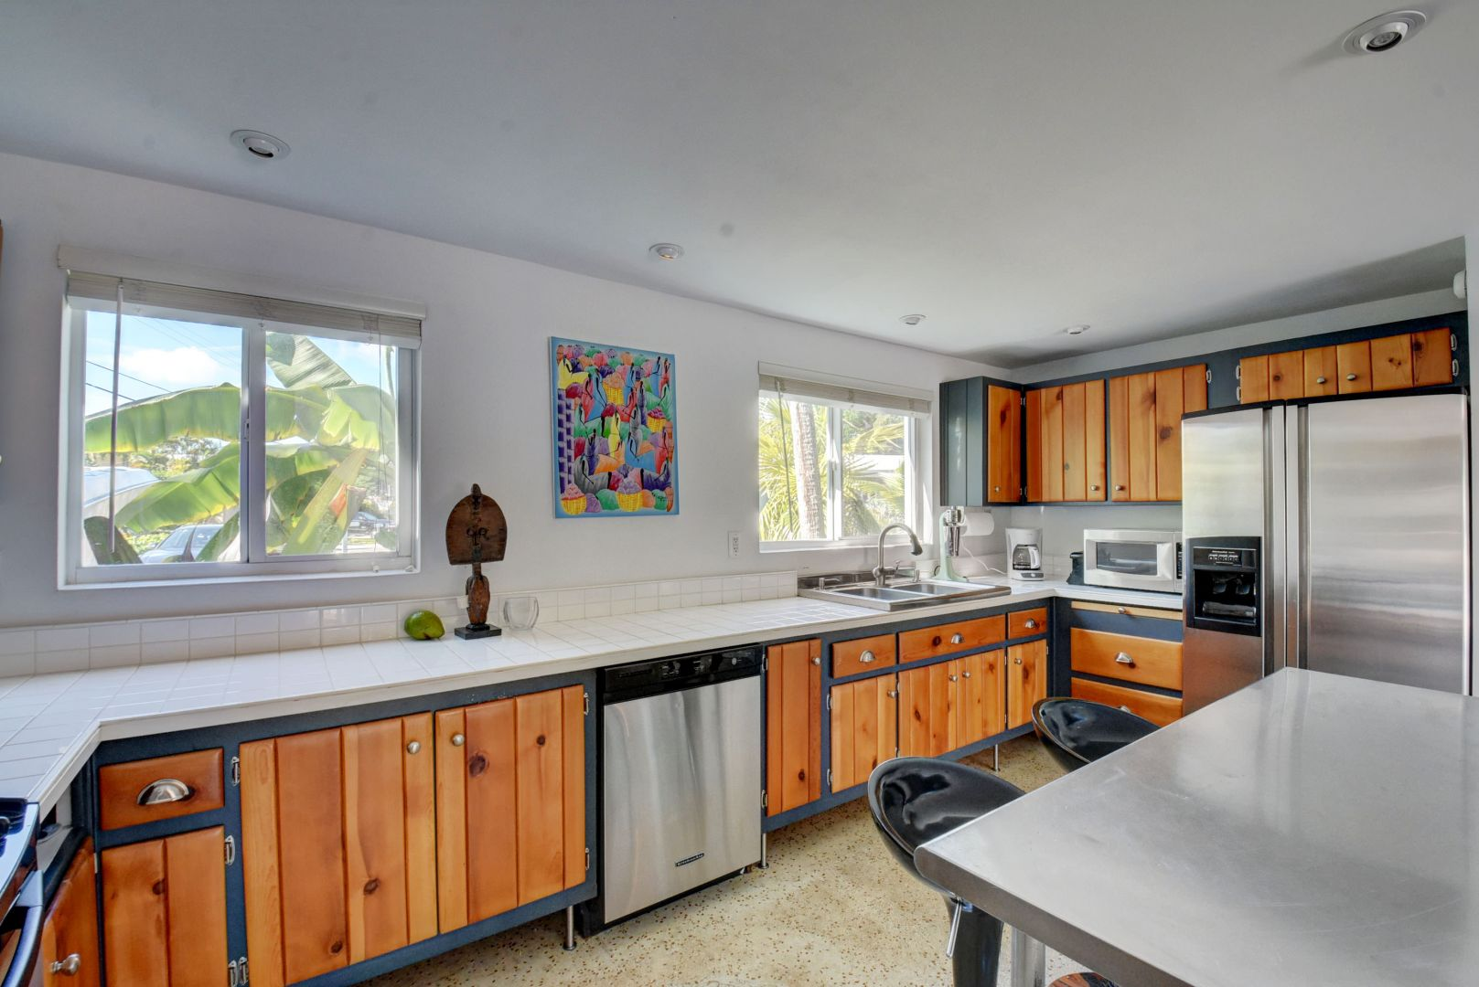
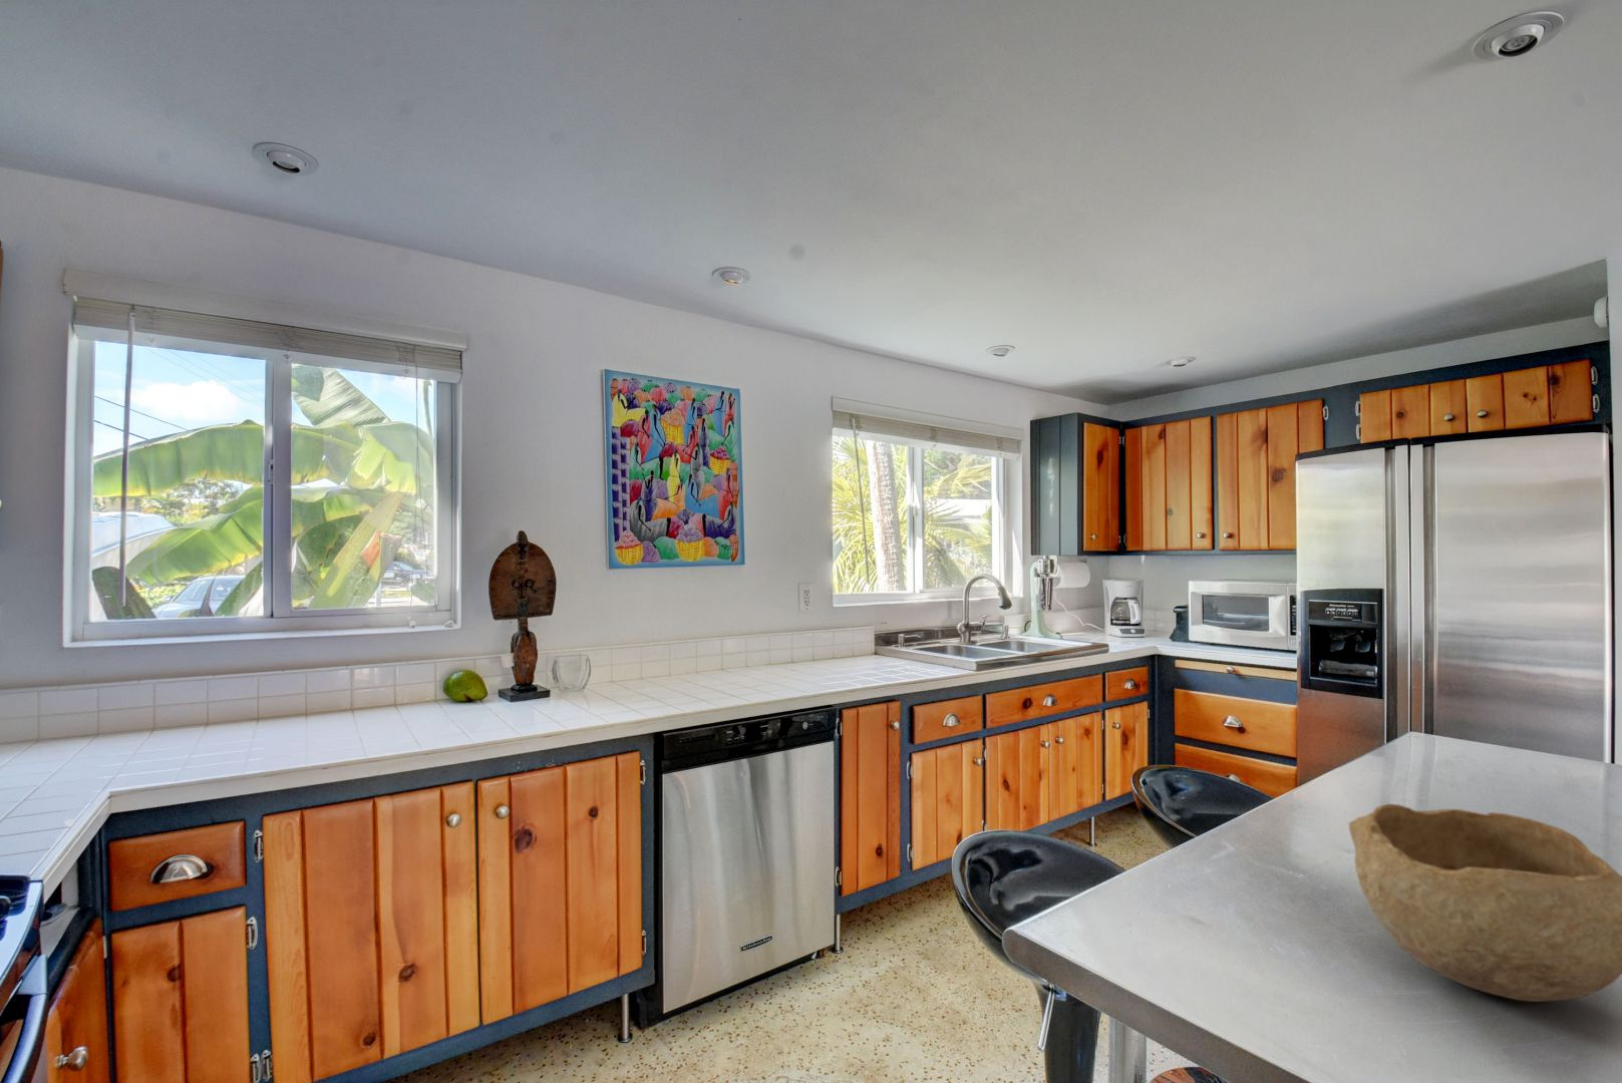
+ bowl [1348,804,1622,1003]
